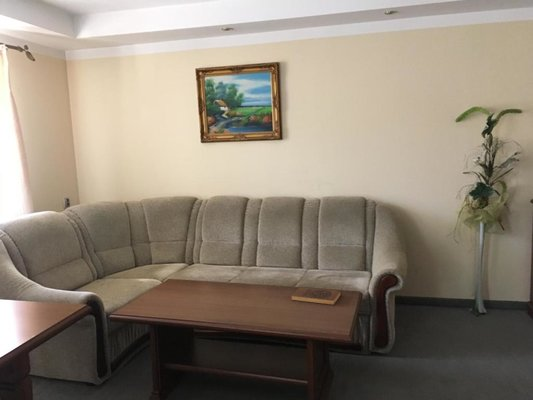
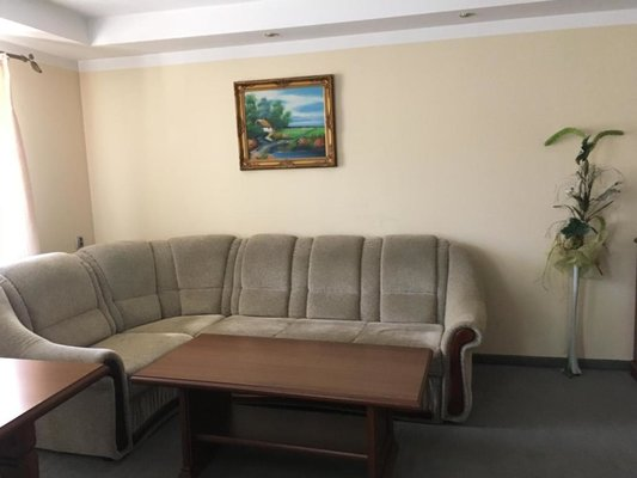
- book [290,286,342,306]
